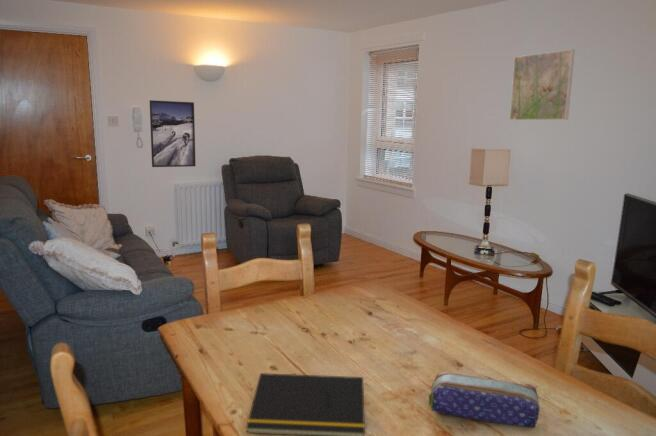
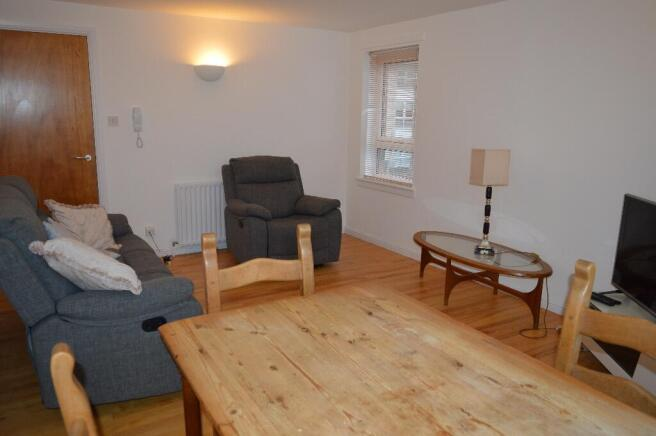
- notepad [245,372,366,436]
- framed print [149,99,197,168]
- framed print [509,48,576,121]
- pencil case [428,372,541,429]
